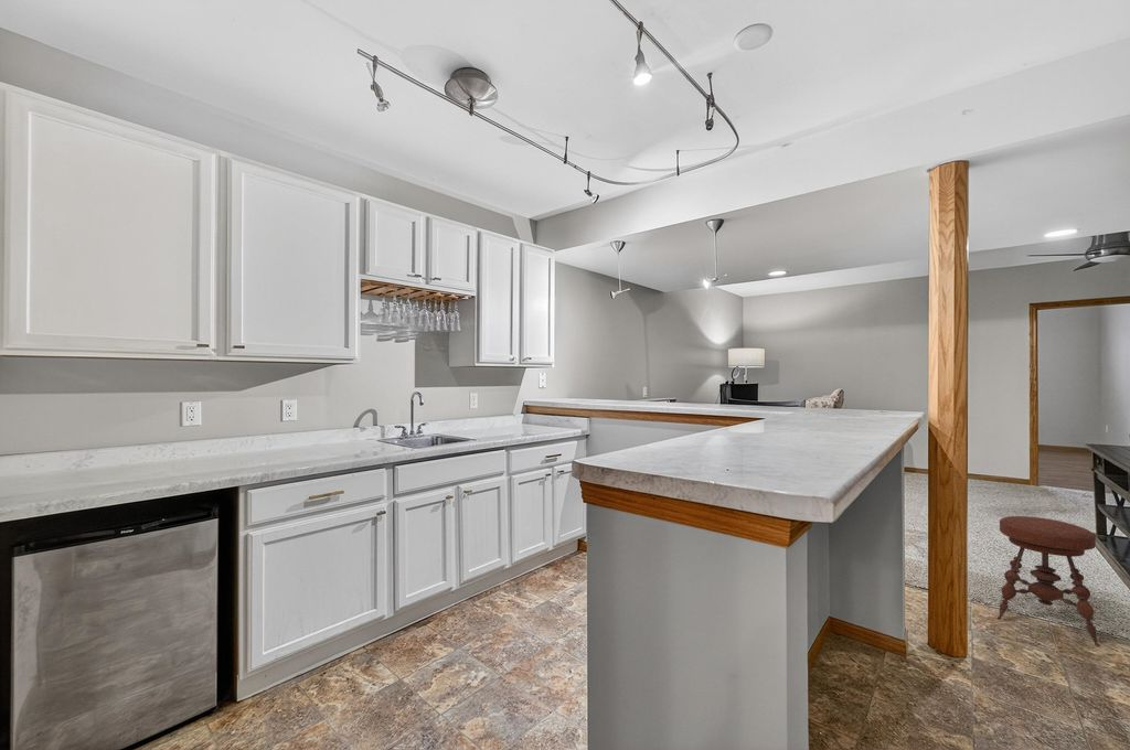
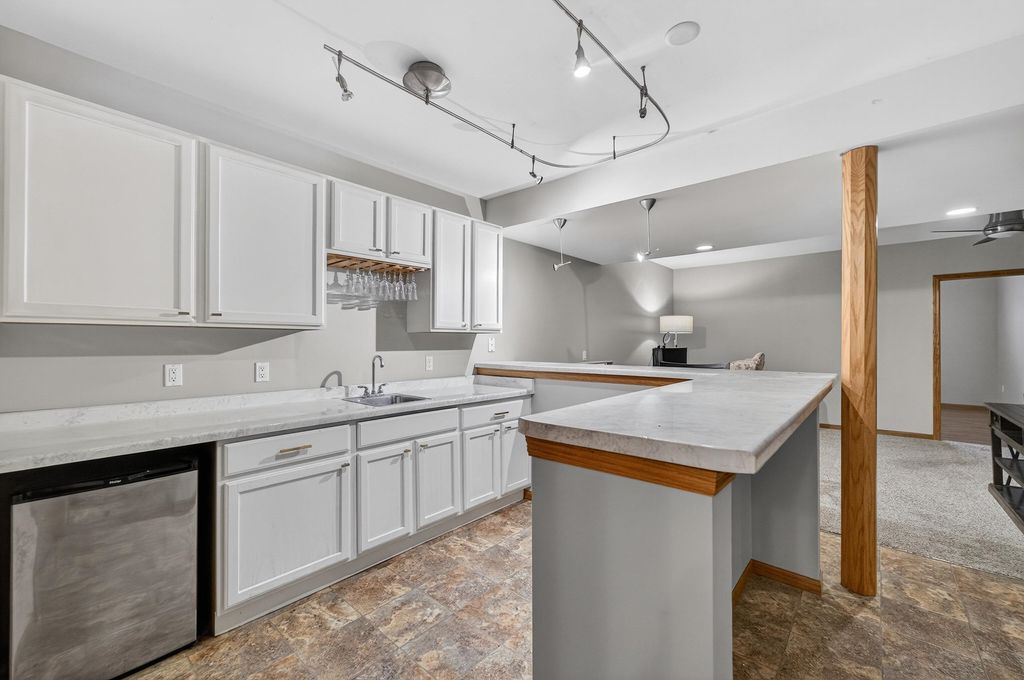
- stool [996,515,1101,647]
